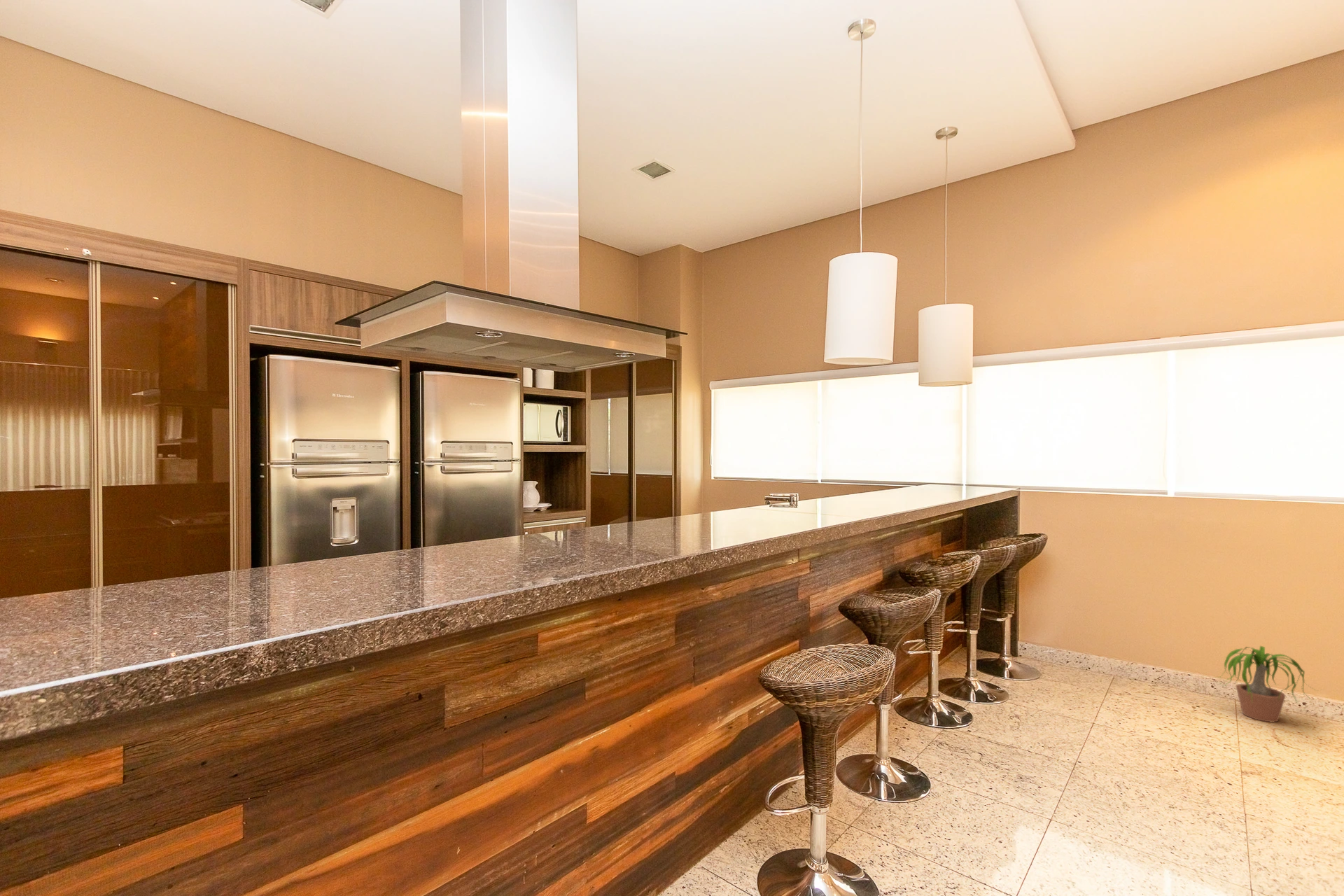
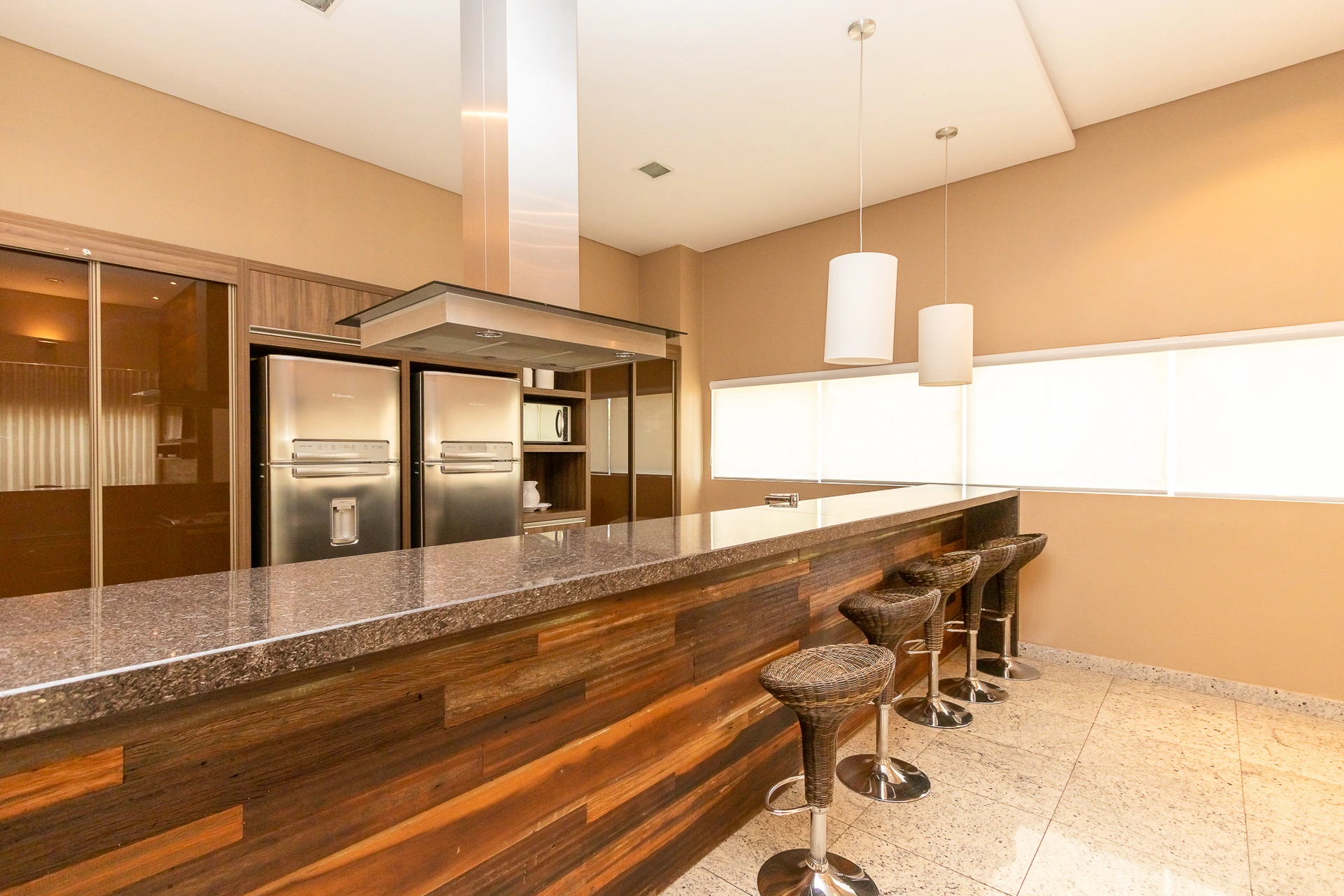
- potted plant [1214,645,1323,722]
